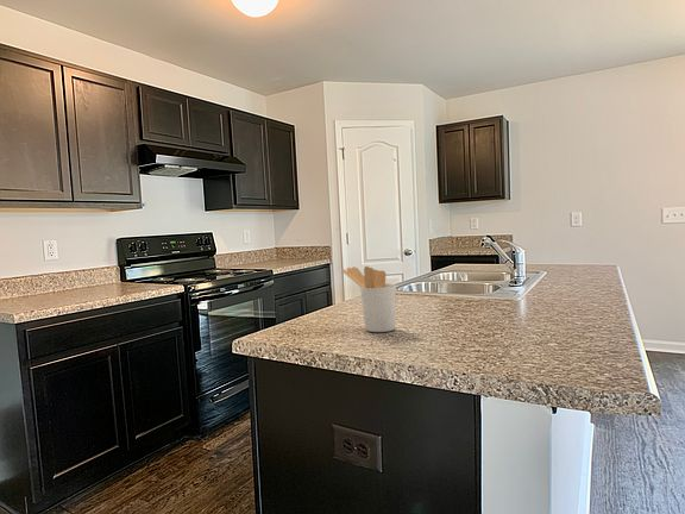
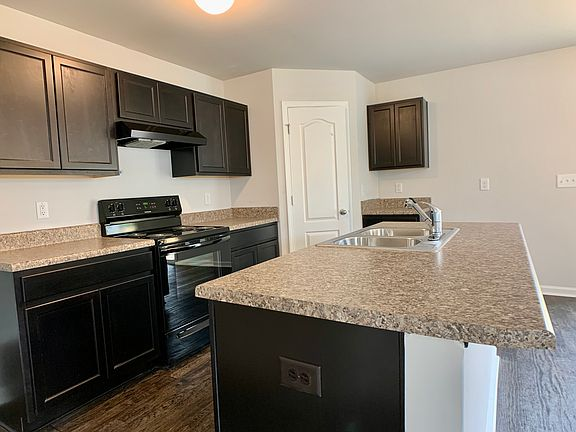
- utensil holder [340,265,397,333]
